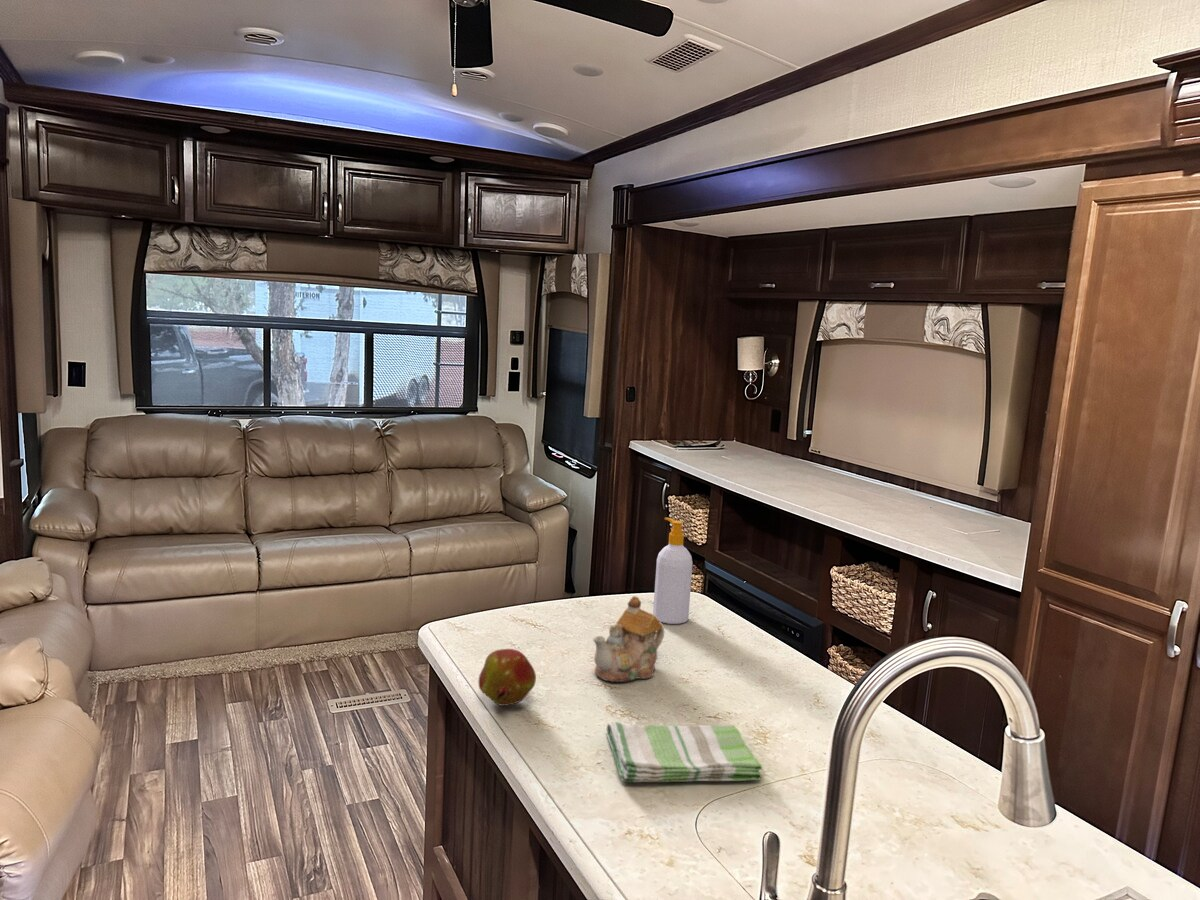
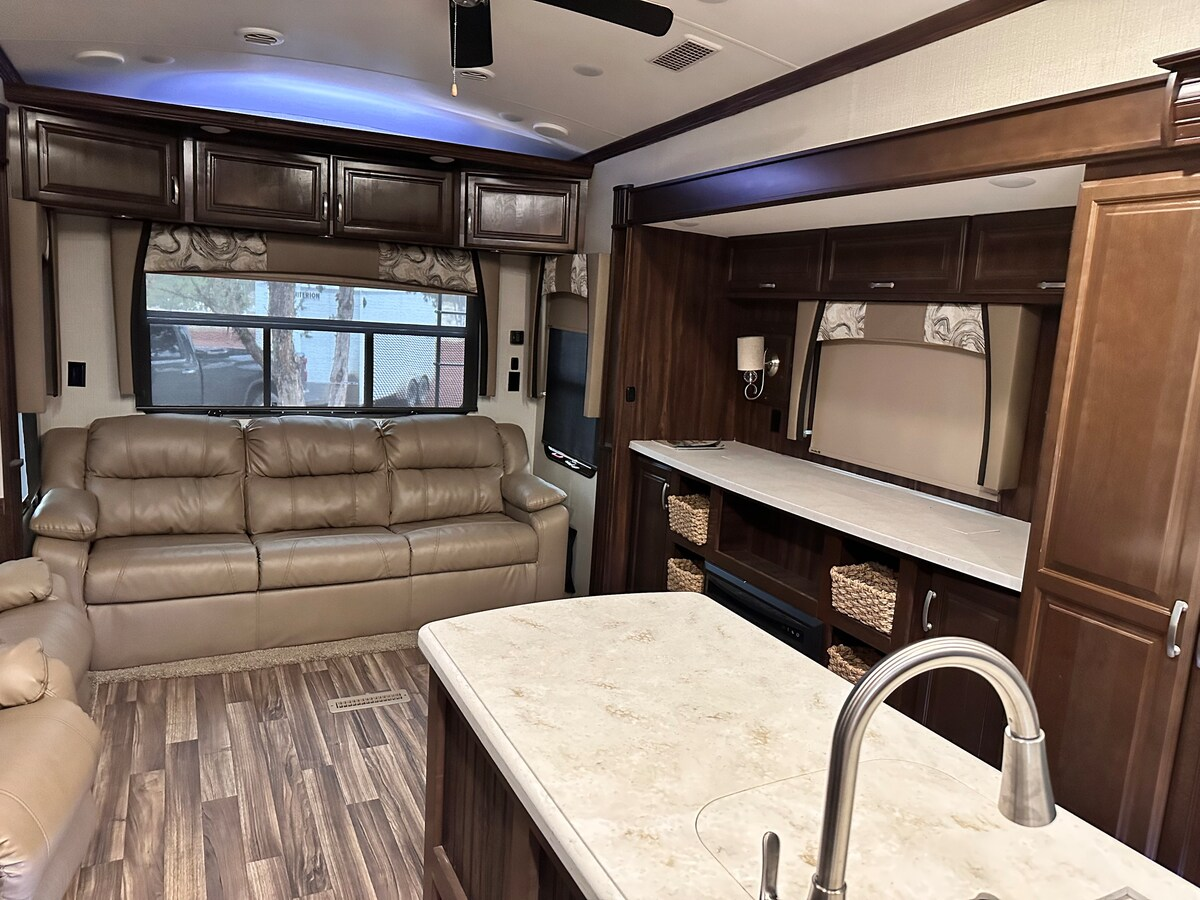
- teapot [592,595,665,683]
- soap bottle [652,517,693,625]
- fruit [477,648,537,707]
- dish towel [606,721,763,783]
